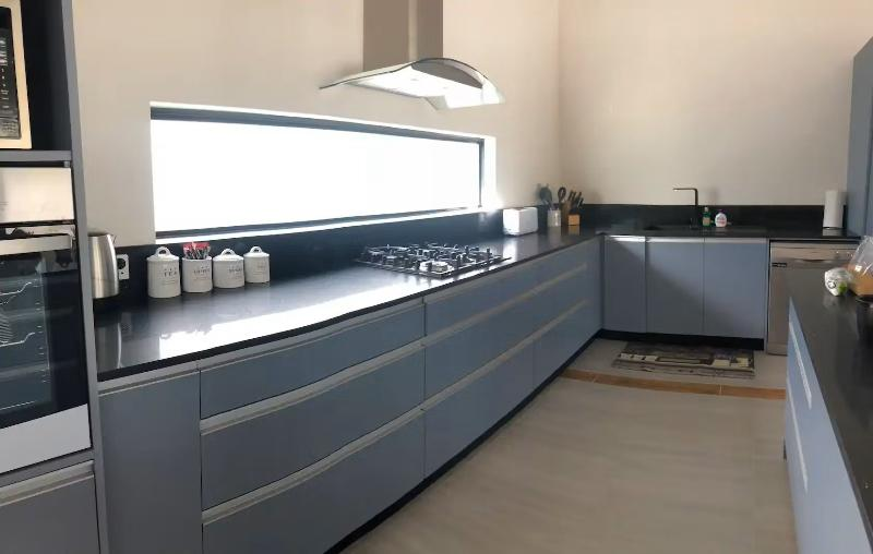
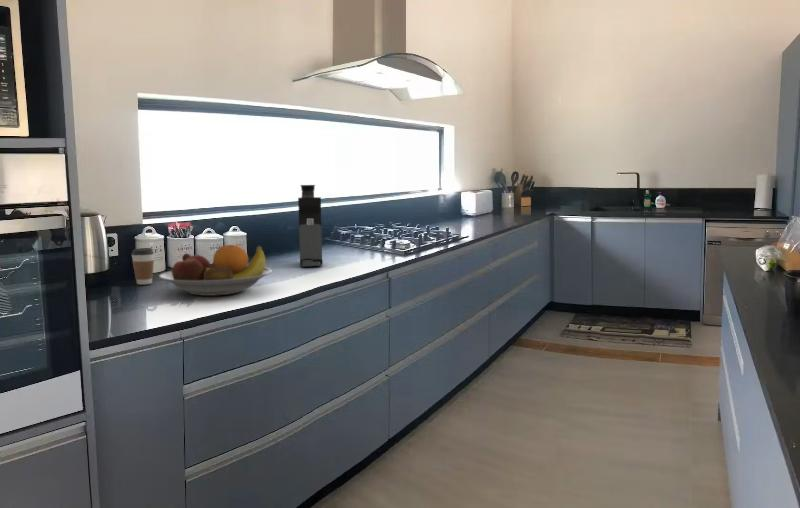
+ coffee cup [130,247,155,286]
+ fruit bowl [158,244,273,297]
+ coffee maker [297,184,323,267]
